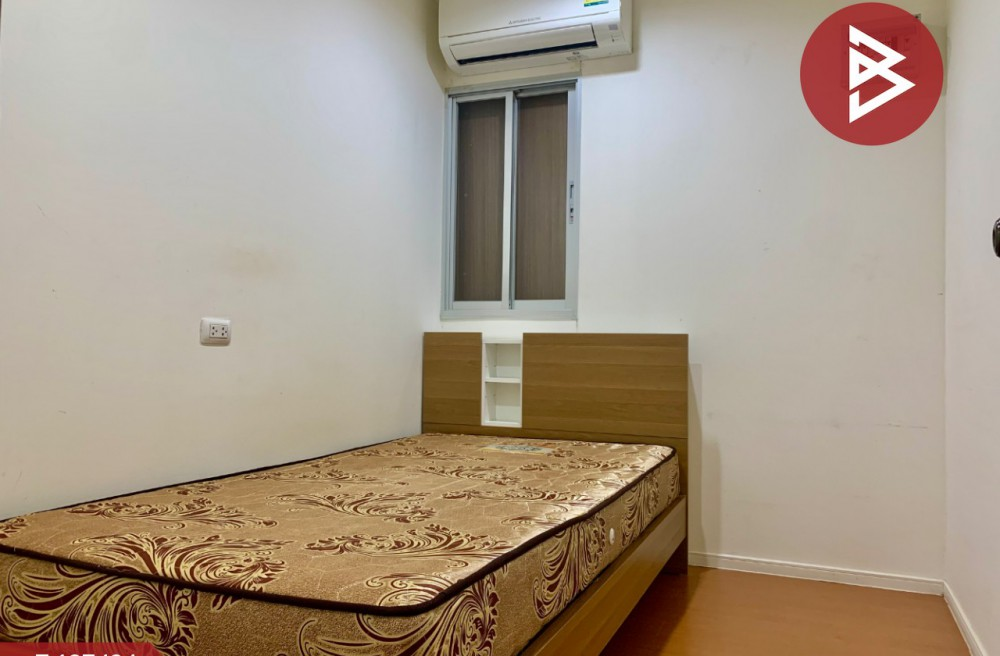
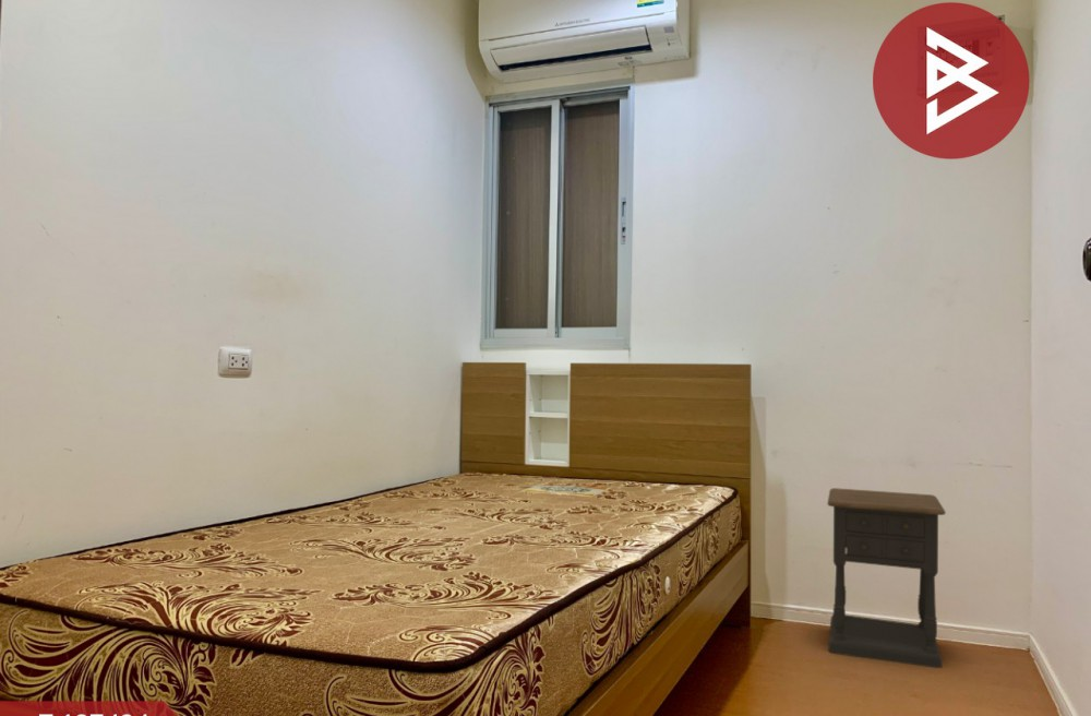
+ nightstand [826,487,947,669]
